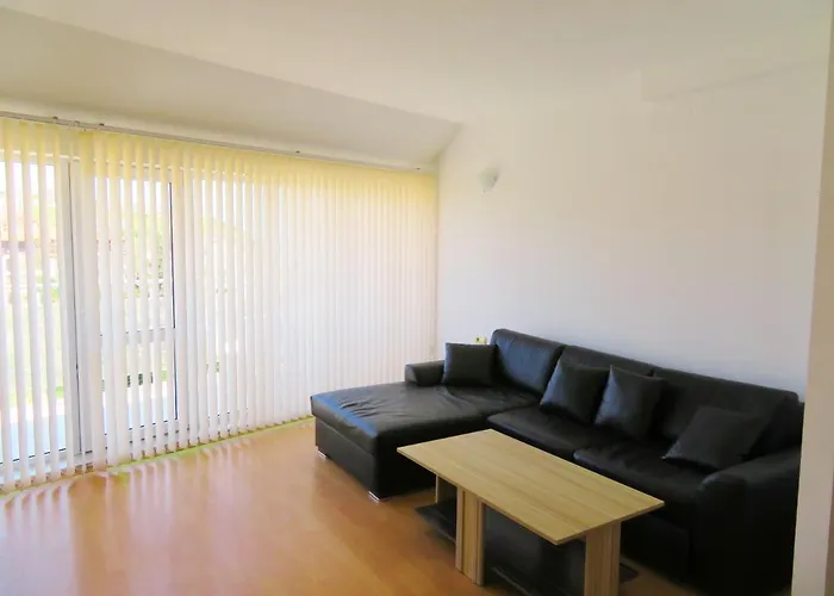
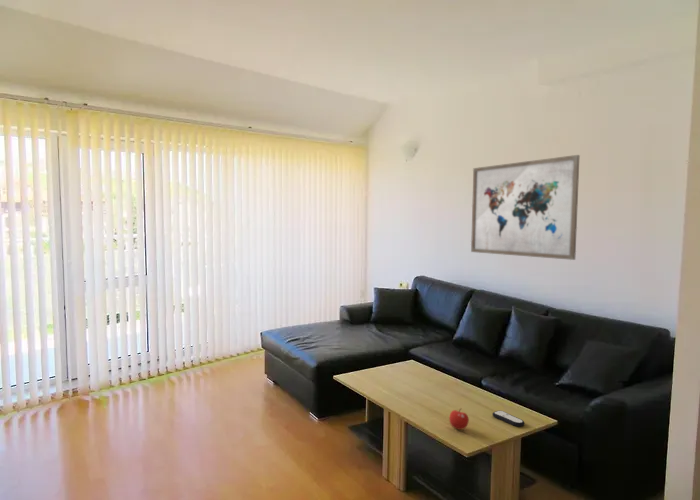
+ remote control [492,410,526,428]
+ fruit [448,407,470,431]
+ wall art [470,154,581,261]
